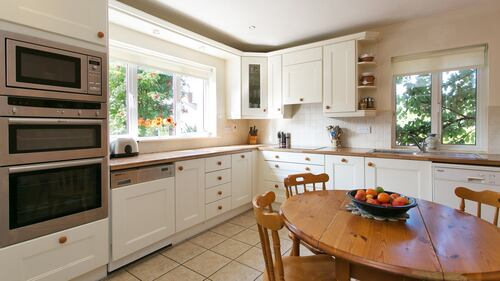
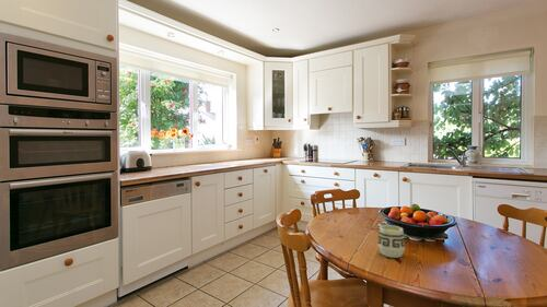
+ cup [376,224,406,259]
